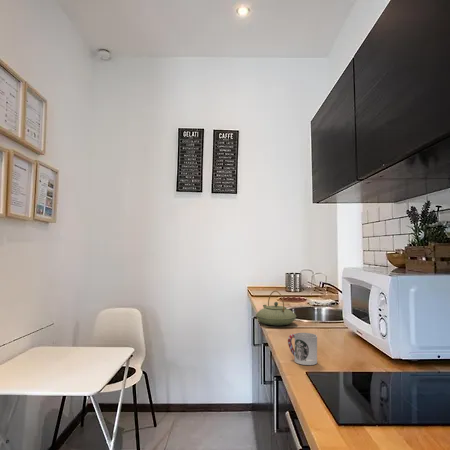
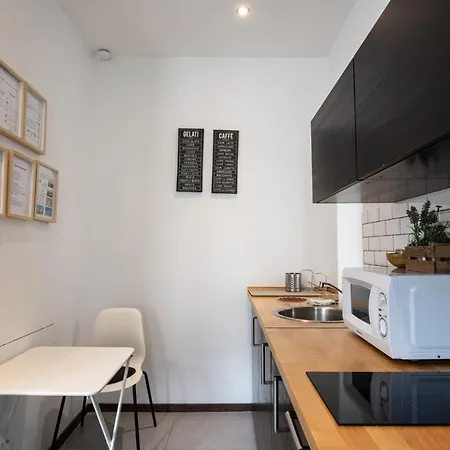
- teapot [255,290,297,326]
- cup [287,332,318,366]
